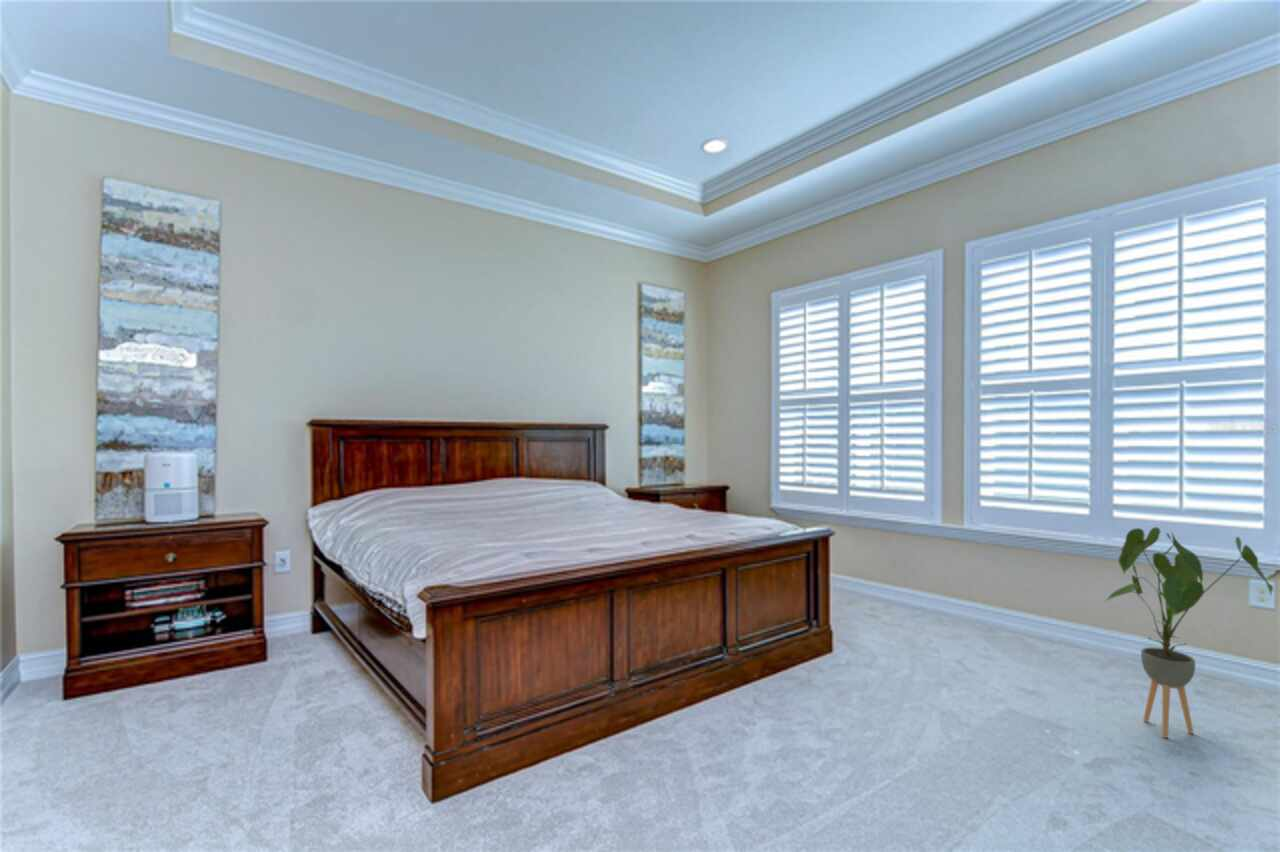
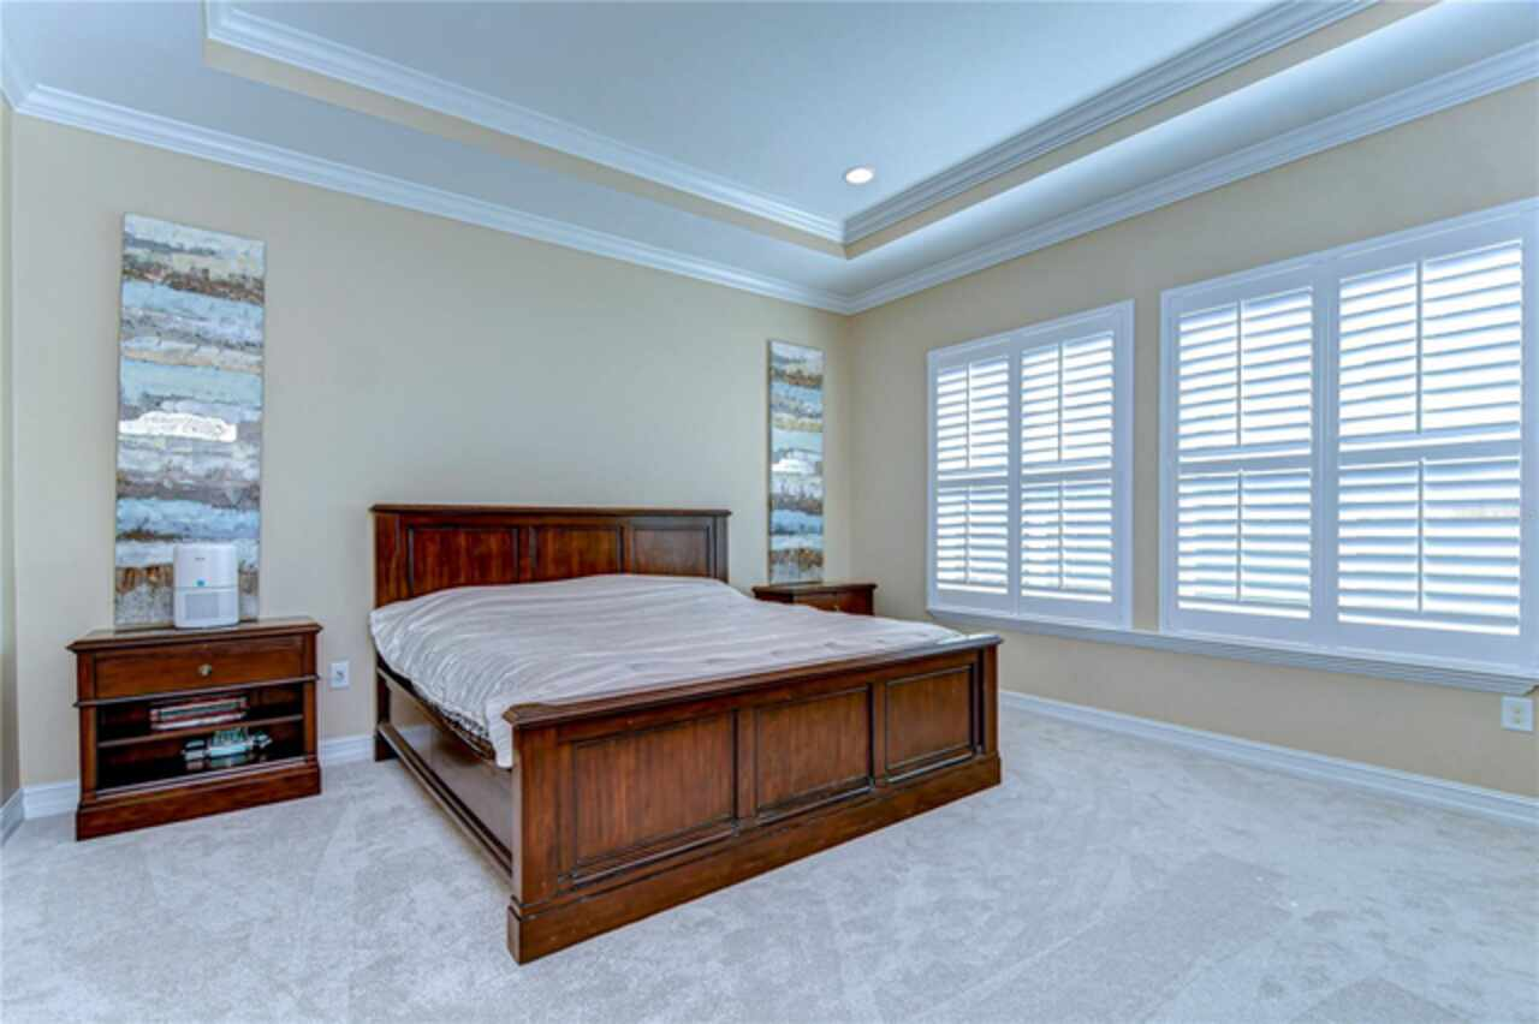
- house plant [1103,526,1274,739]
